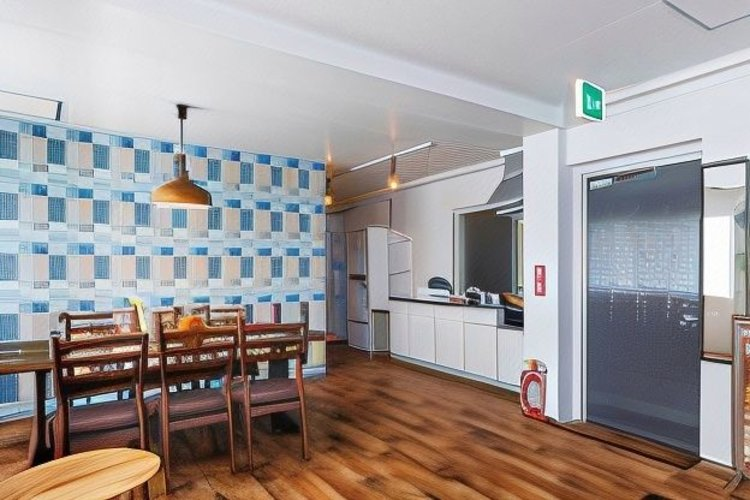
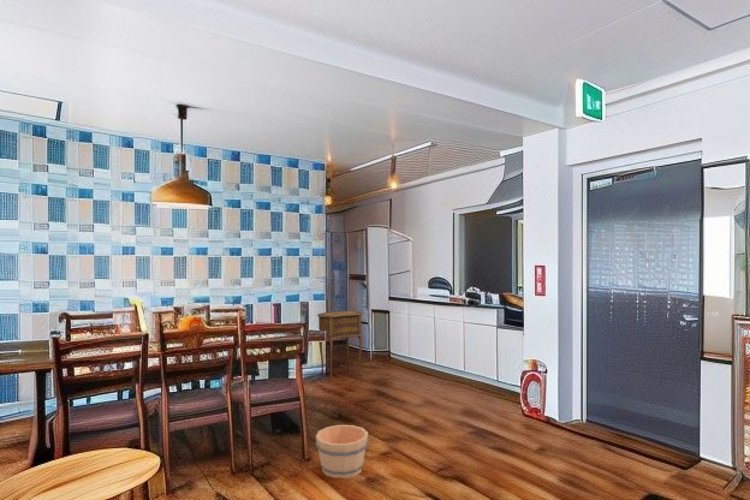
+ side table [316,310,363,381]
+ bucket [314,424,370,479]
